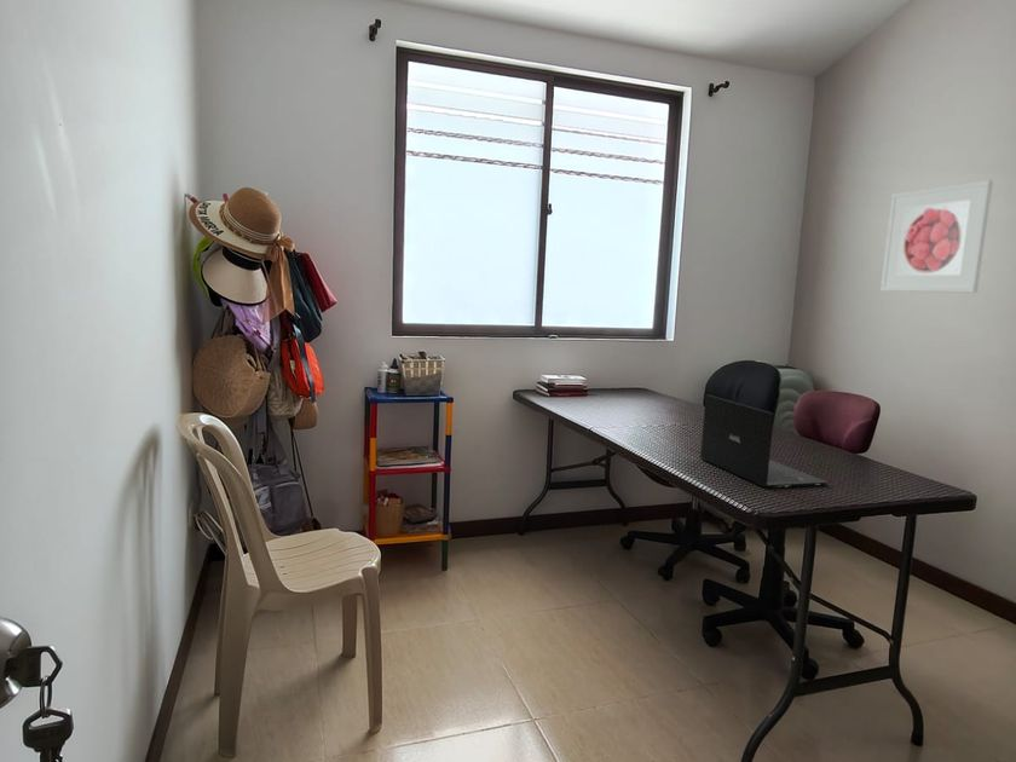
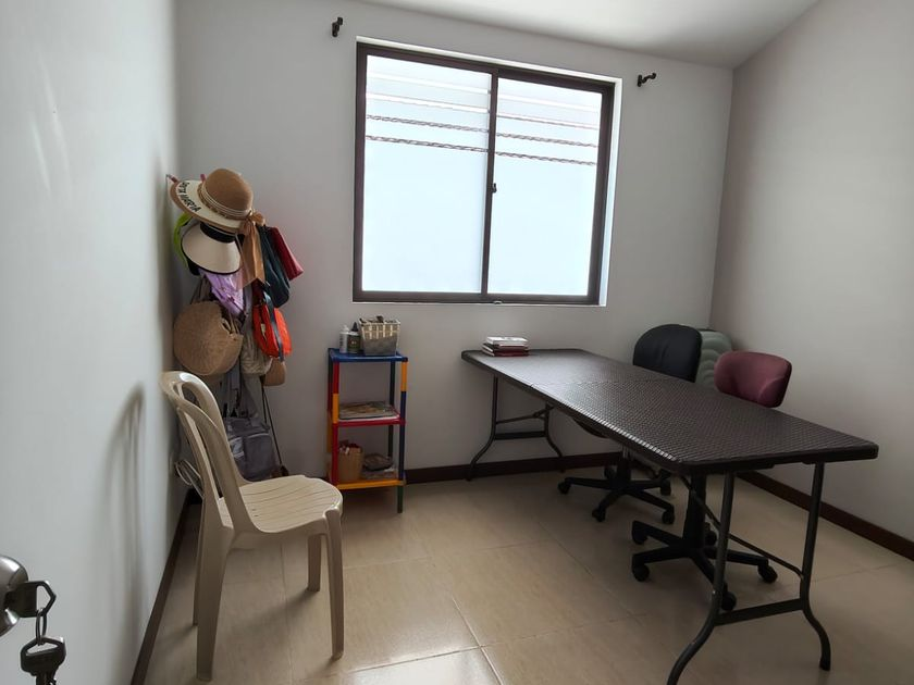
- laptop [699,394,829,490]
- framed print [879,179,994,294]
